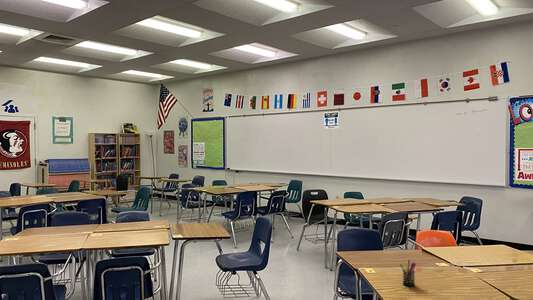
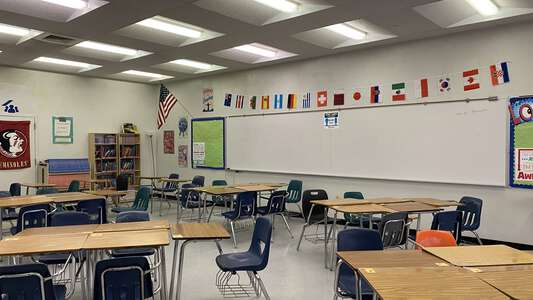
- pen holder [398,259,417,287]
